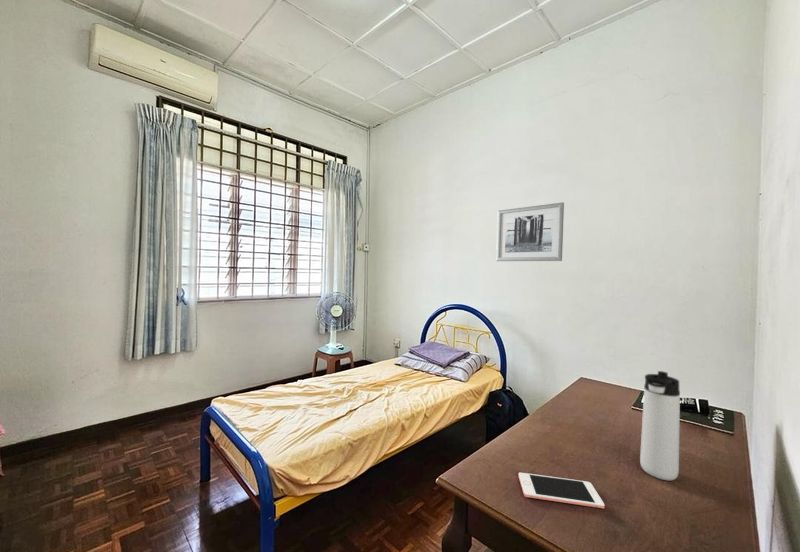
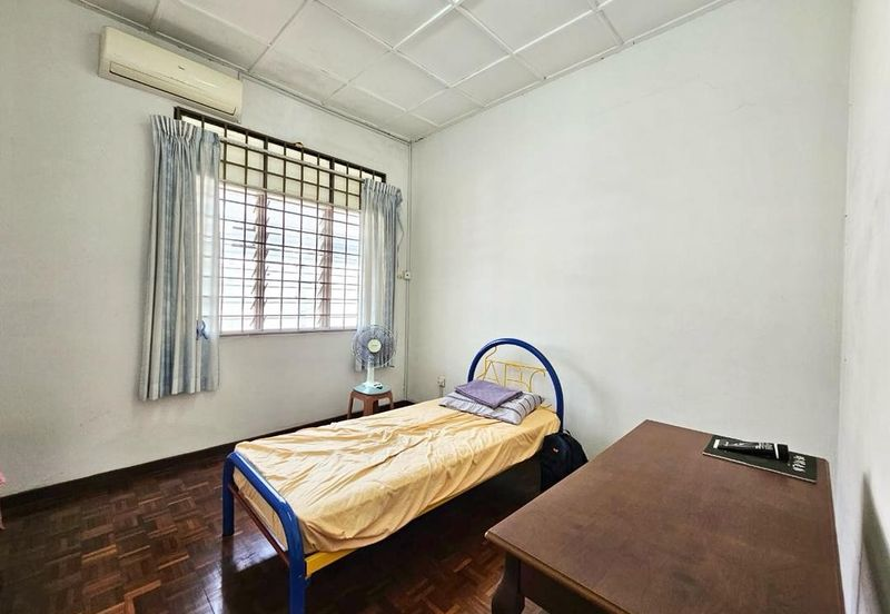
- wall art [495,201,565,262]
- cell phone [517,472,605,509]
- thermos bottle [639,370,681,481]
